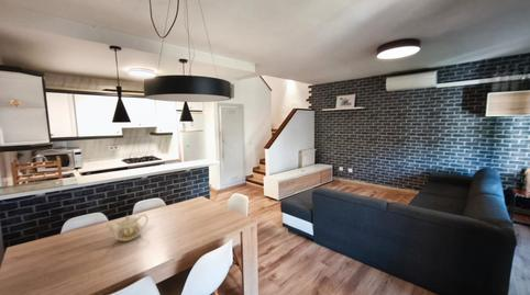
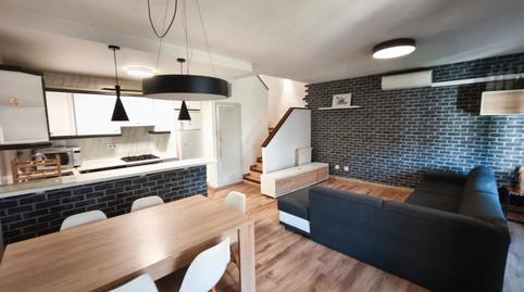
- teapot [106,213,148,242]
